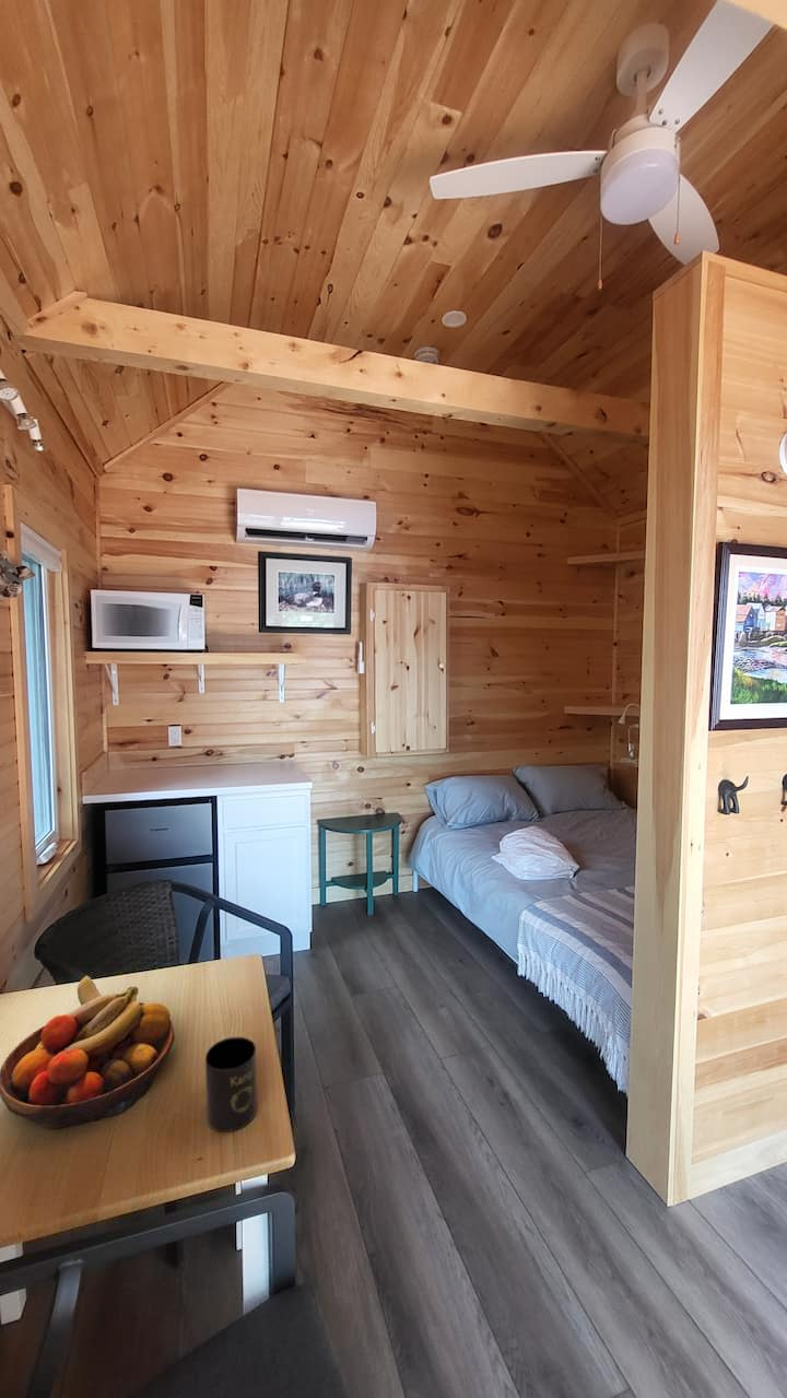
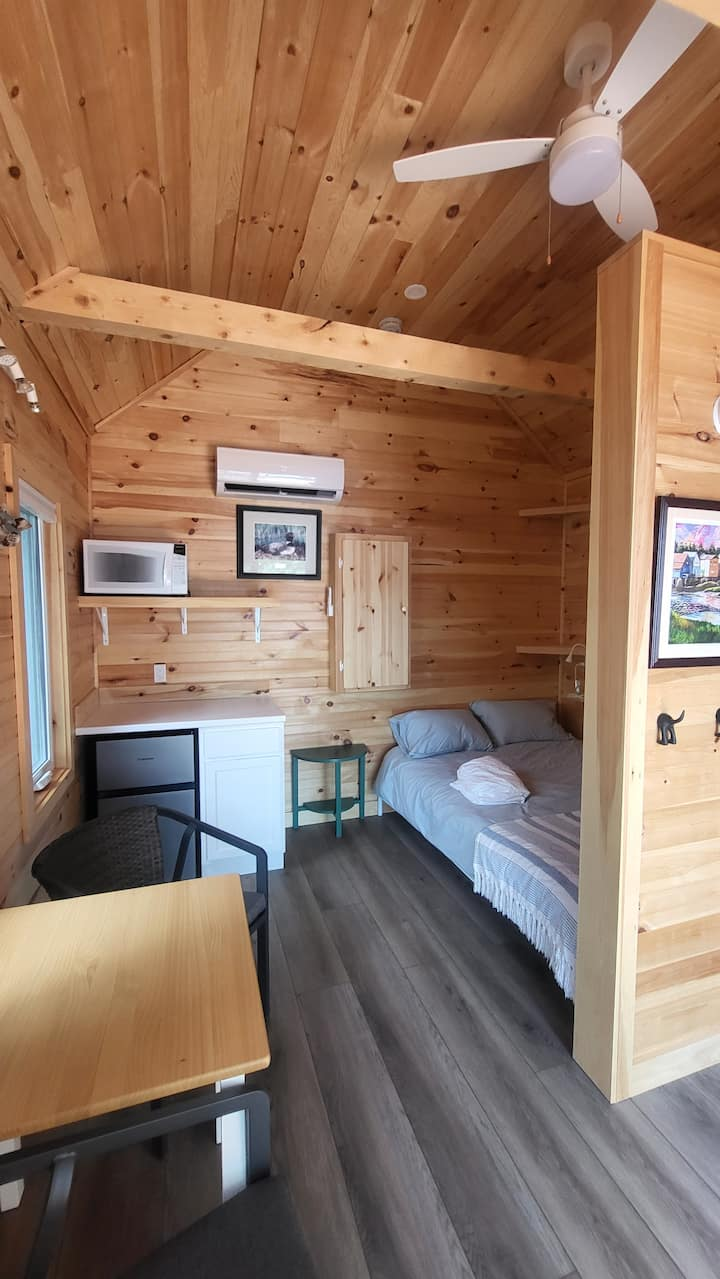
- mug [204,1036,258,1132]
- fruit bowl [0,975,176,1130]
